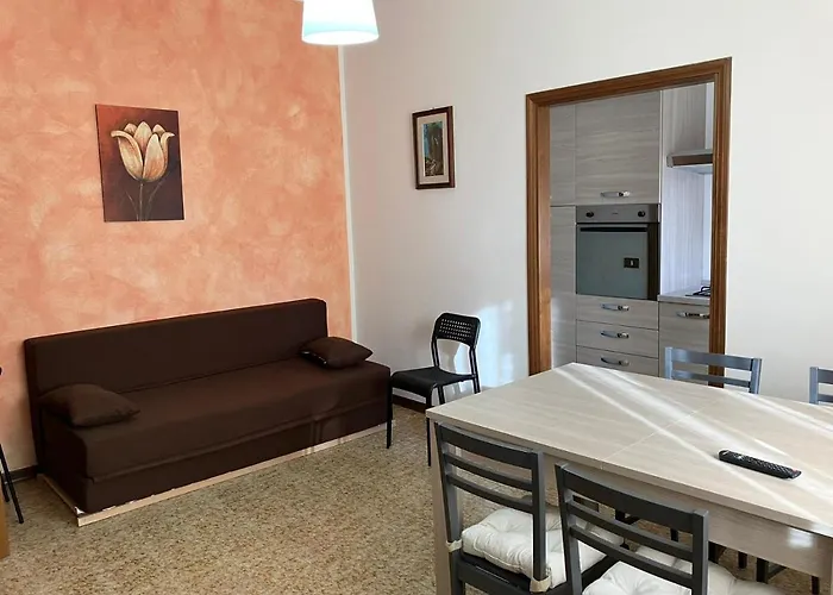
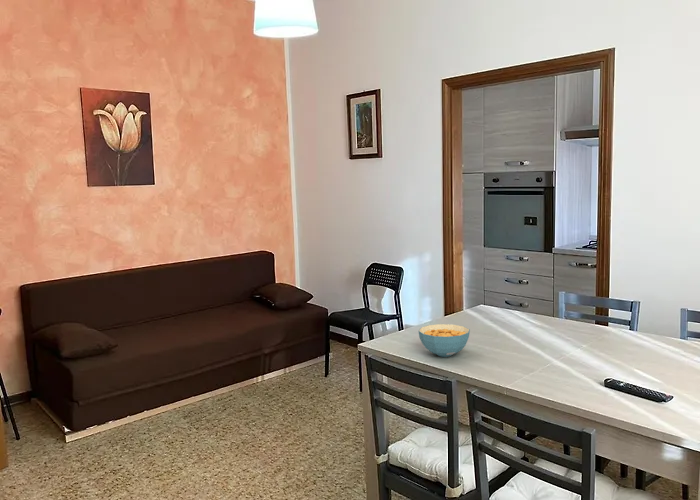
+ cereal bowl [418,323,471,358]
